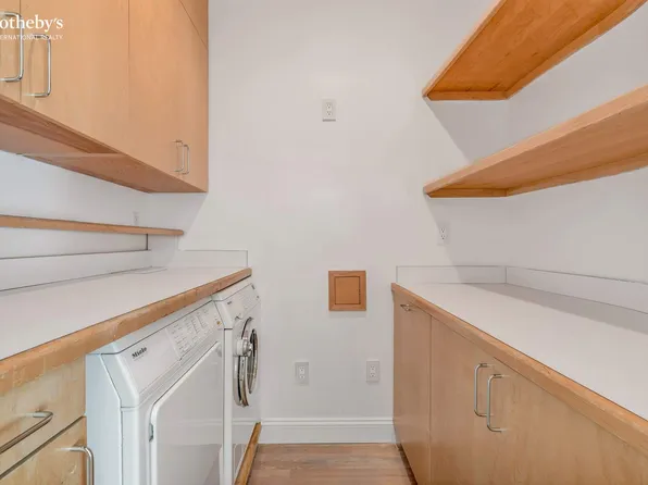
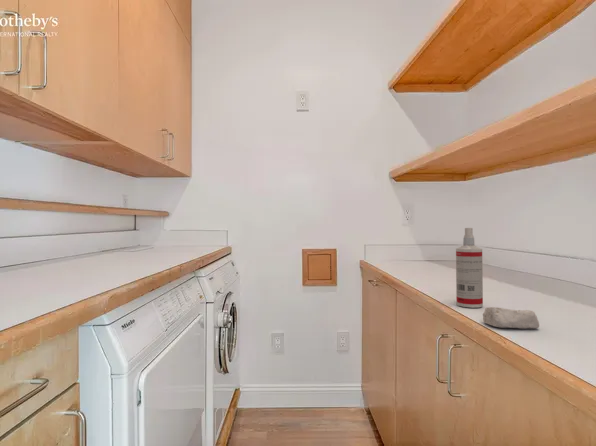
+ spray bottle [455,227,484,309]
+ soap bar [482,306,540,330]
